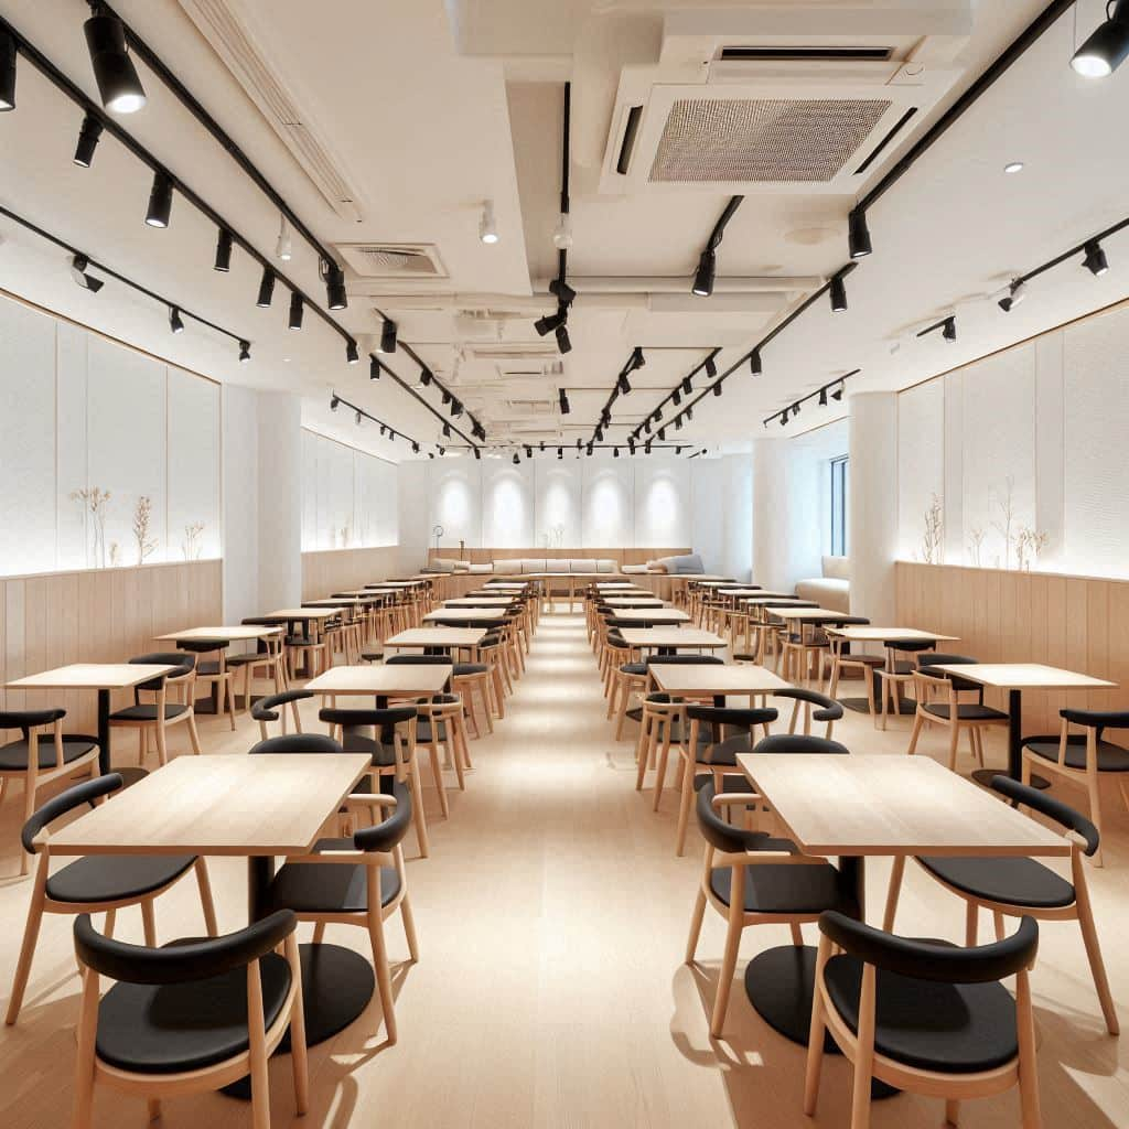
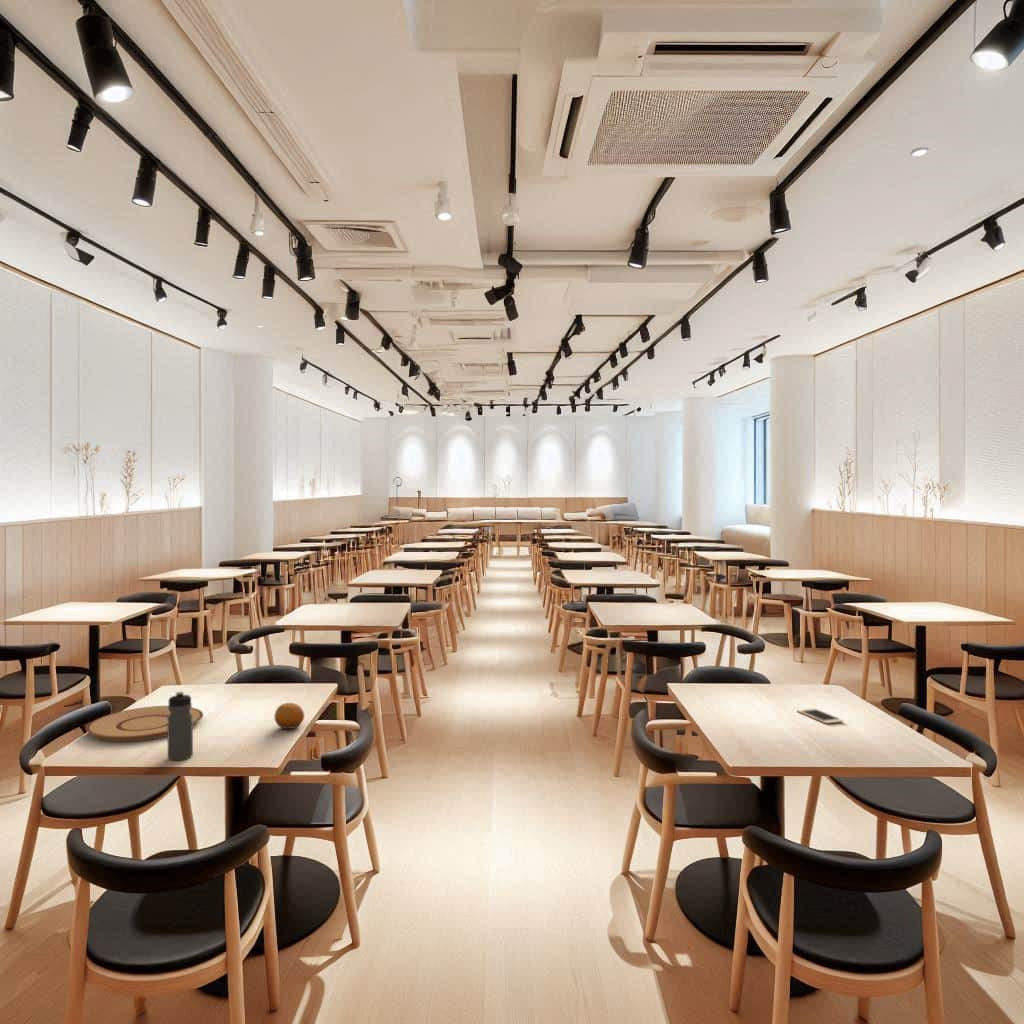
+ cell phone [795,707,845,725]
+ plate [85,705,204,743]
+ water bottle [167,691,194,761]
+ fruit [274,702,305,730]
